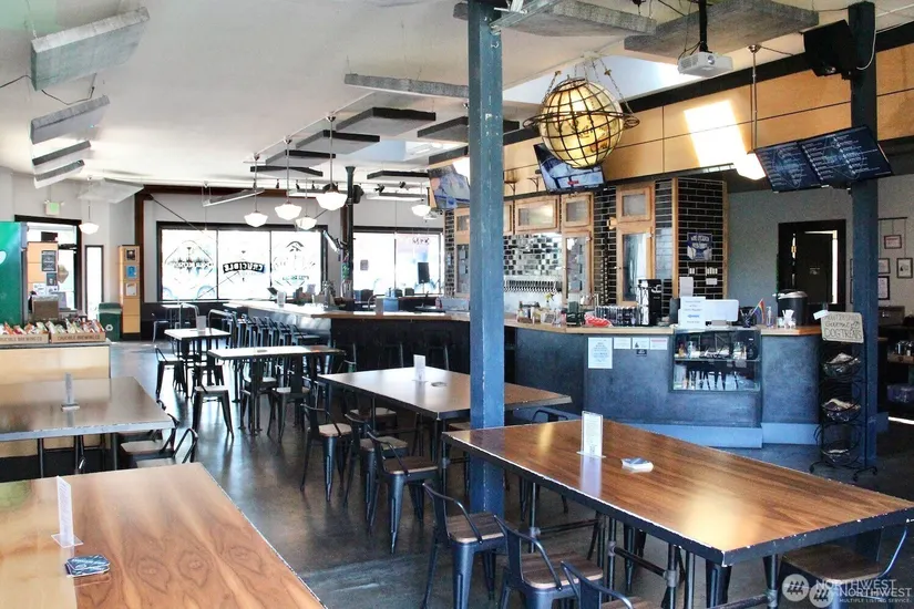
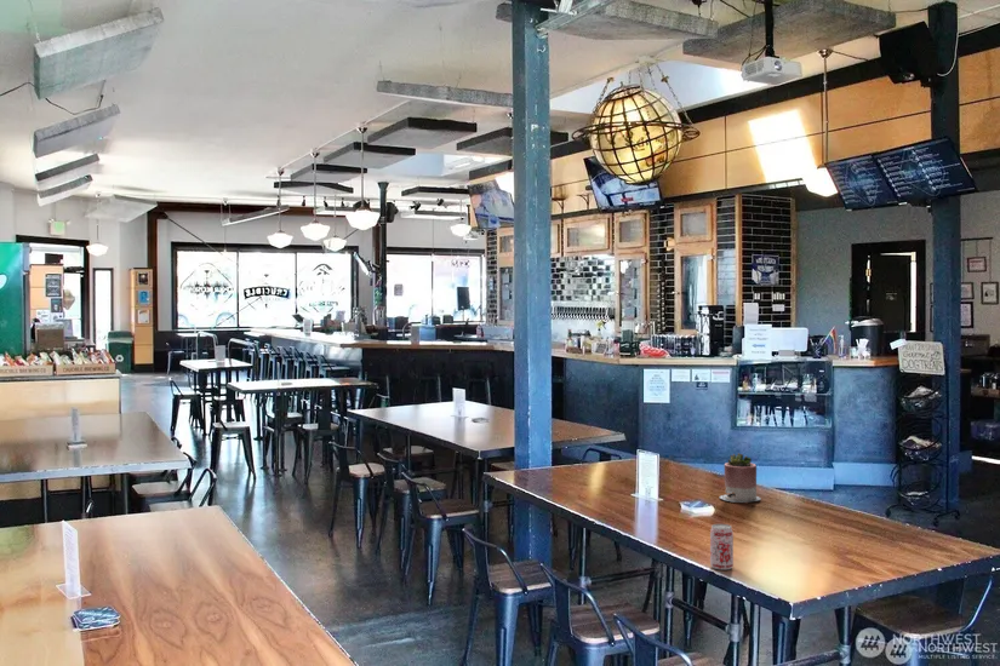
+ beverage can [709,523,735,572]
+ succulent planter [719,452,761,504]
